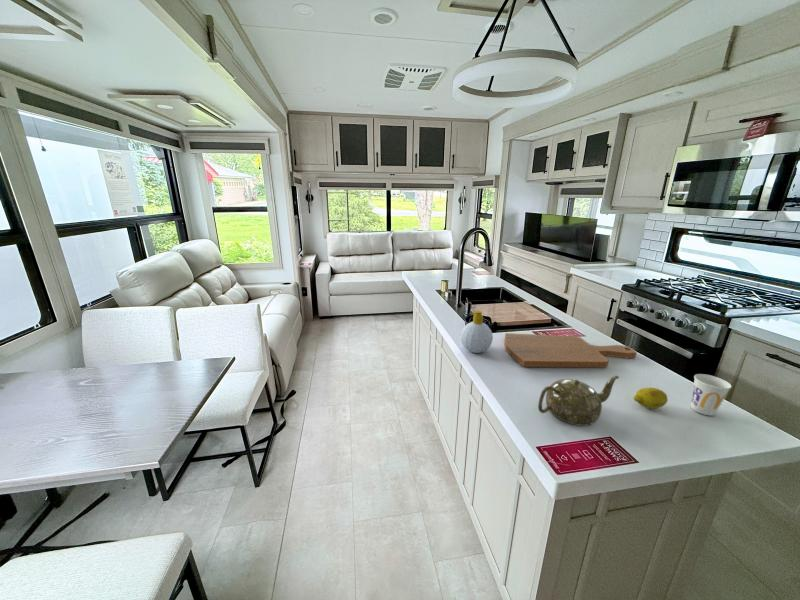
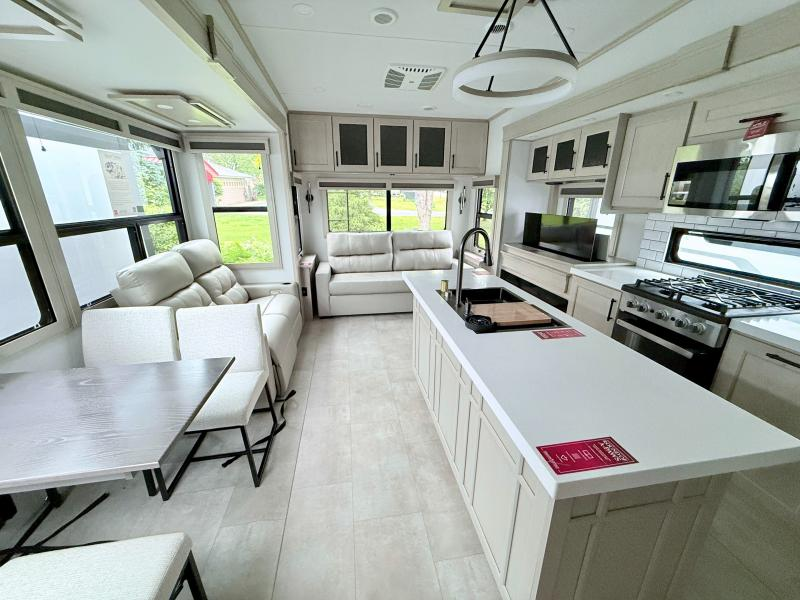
- cutting board [503,332,638,368]
- fruit [633,386,669,410]
- soap bottle [460,310,494,354]
- teapot [537,375,620,427]
- cup [690,373,733,417]
